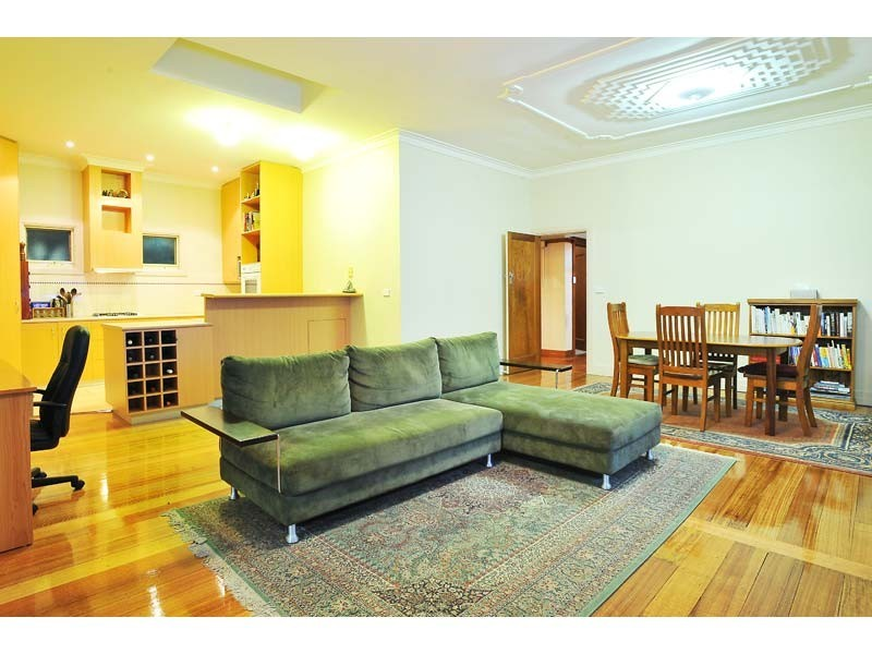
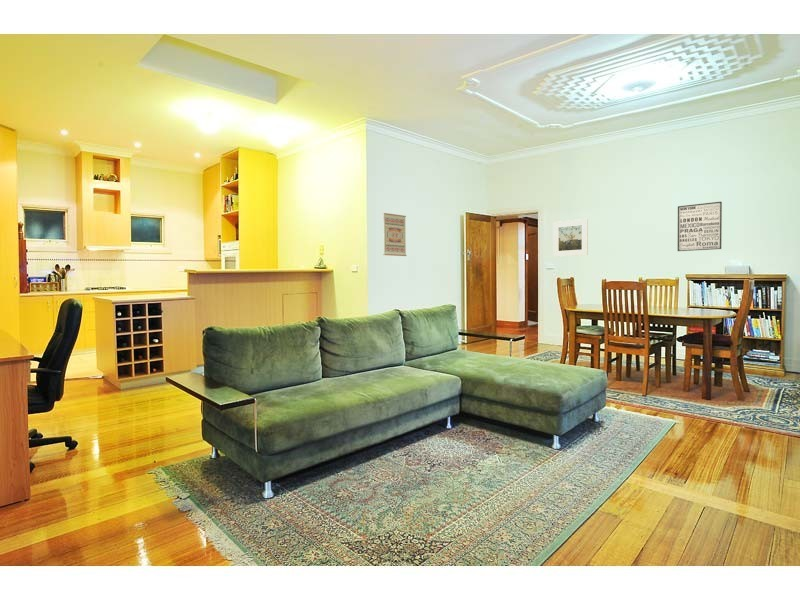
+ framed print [552,218,589,258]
+ wall art [382,212,407,257]
+ wall art [677,201,723,252]
